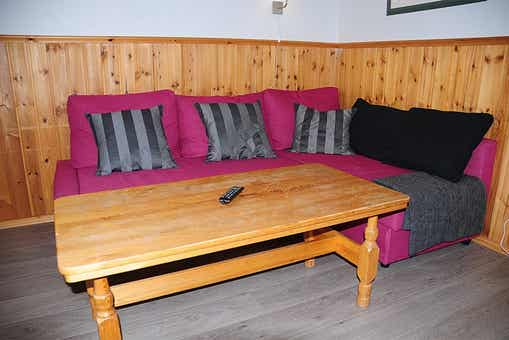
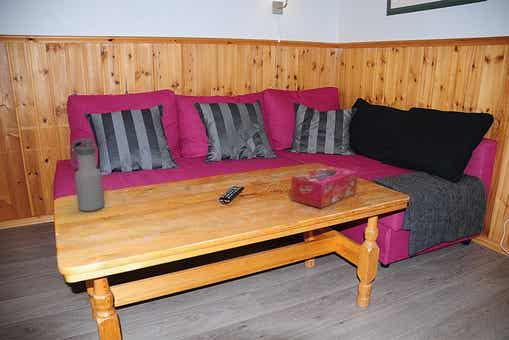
+ tissue box [290,165,358,209]
+ water bottle [70,137,105,212]
